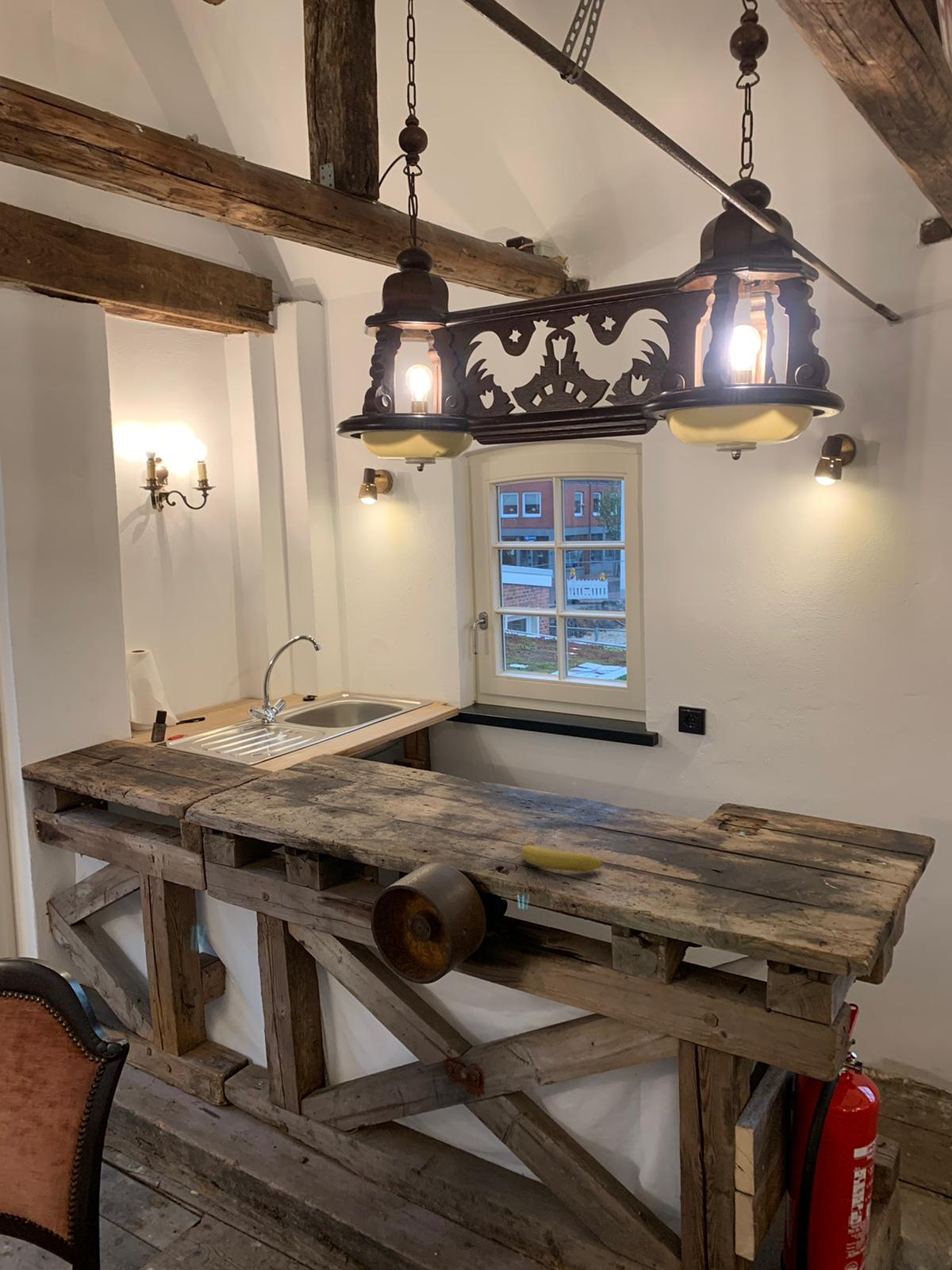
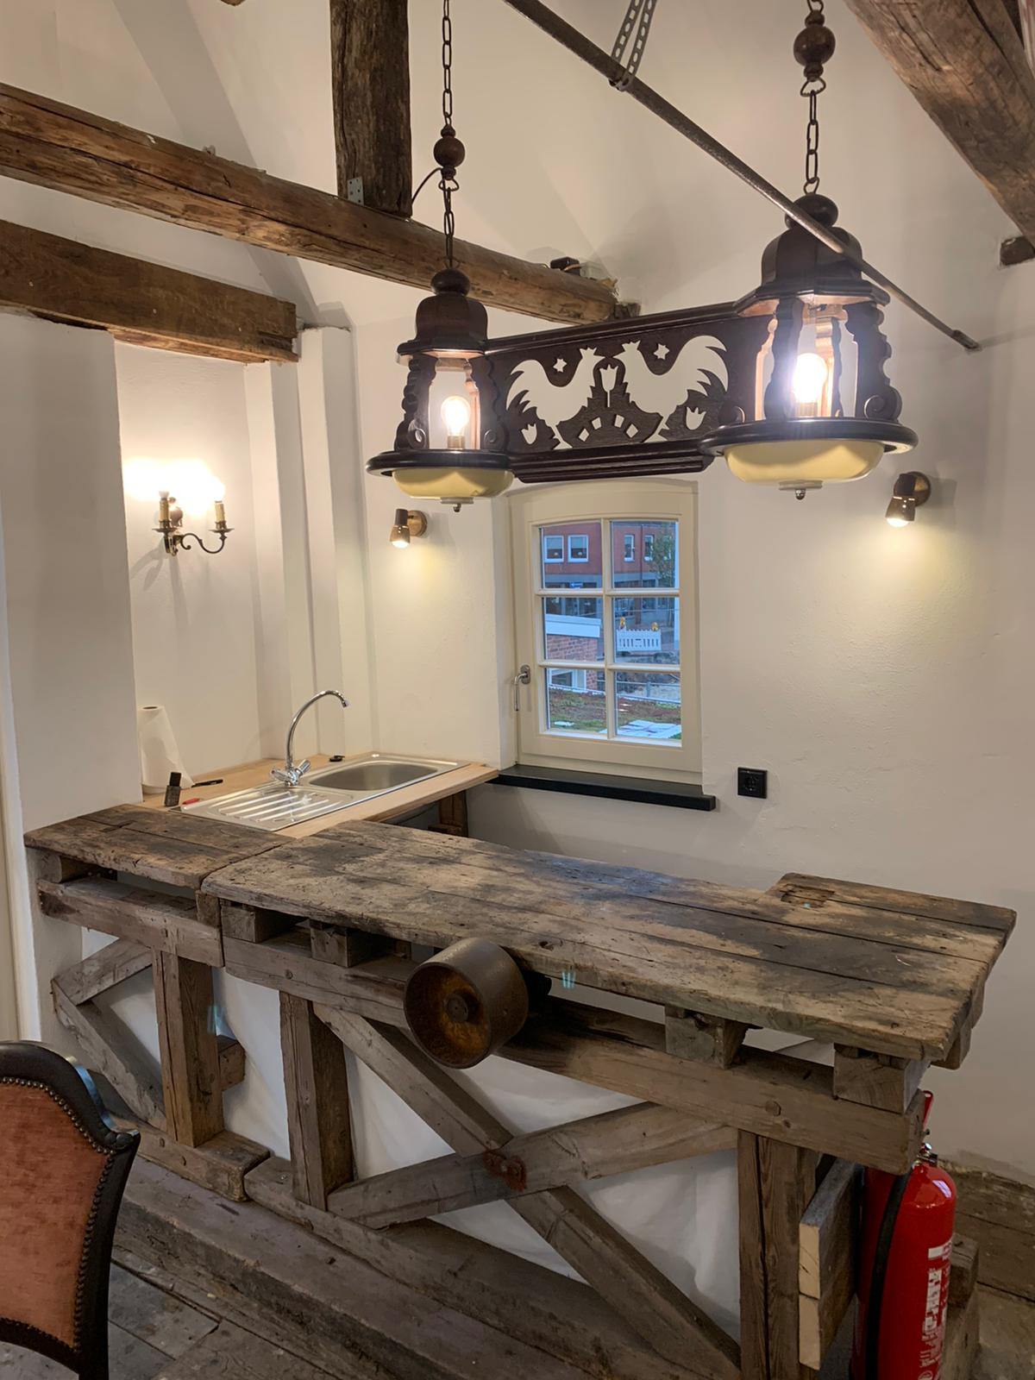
- fruit [520,842,604,872]
